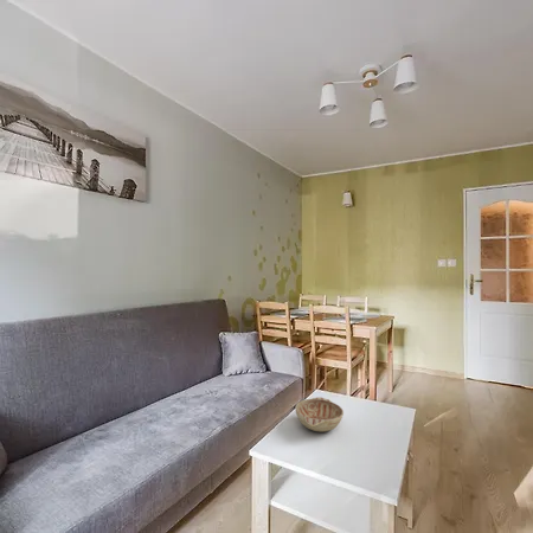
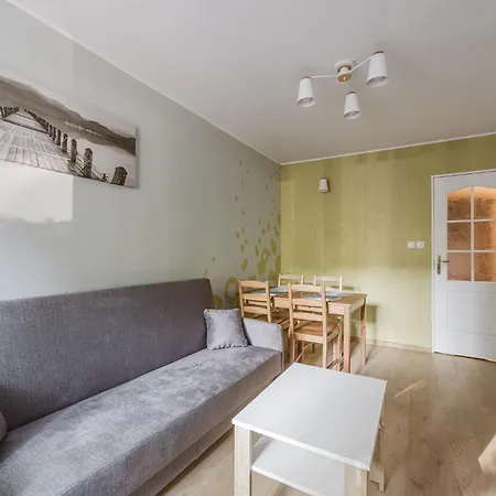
- decorative bowl [294,396,345,432]
